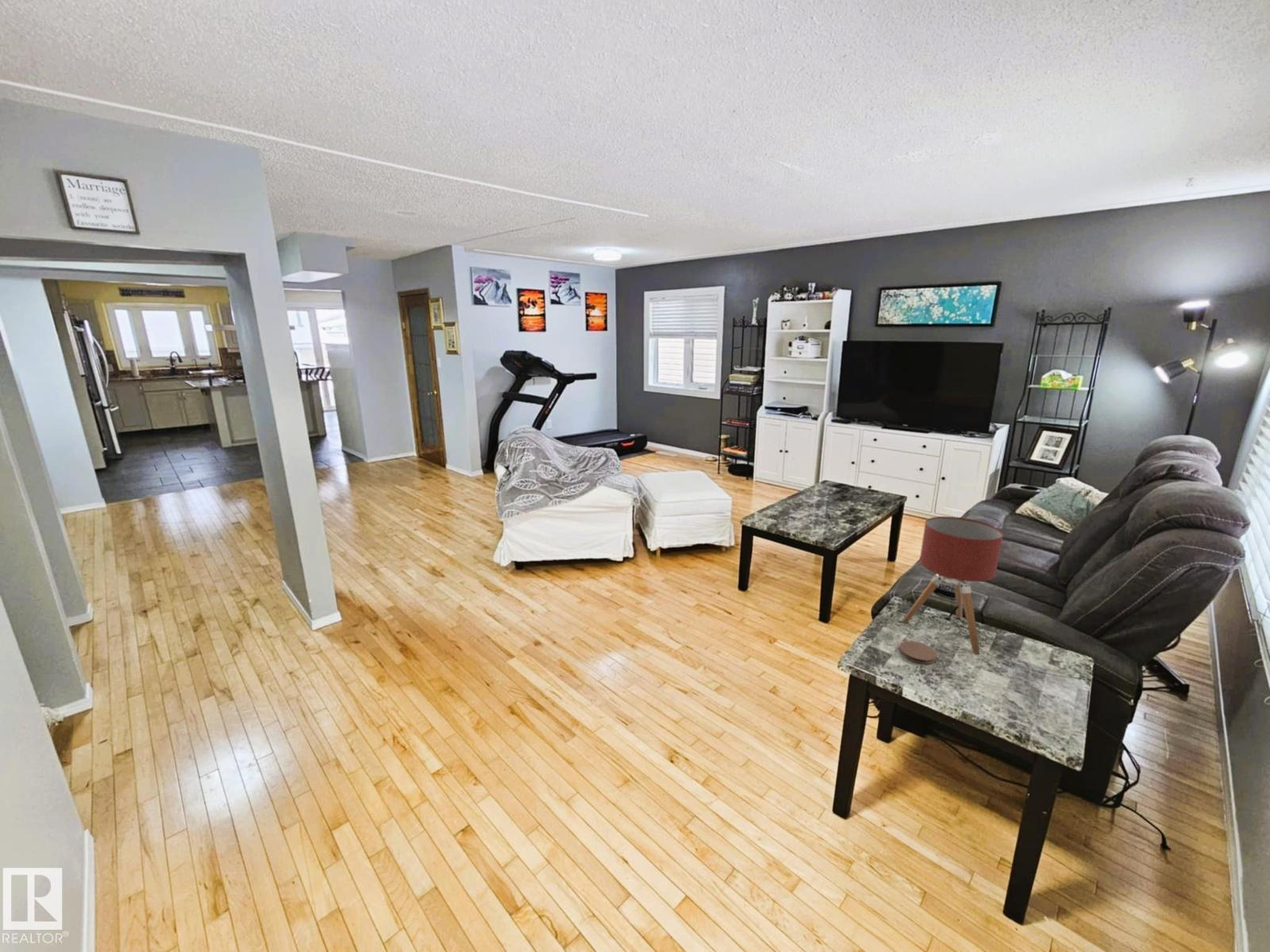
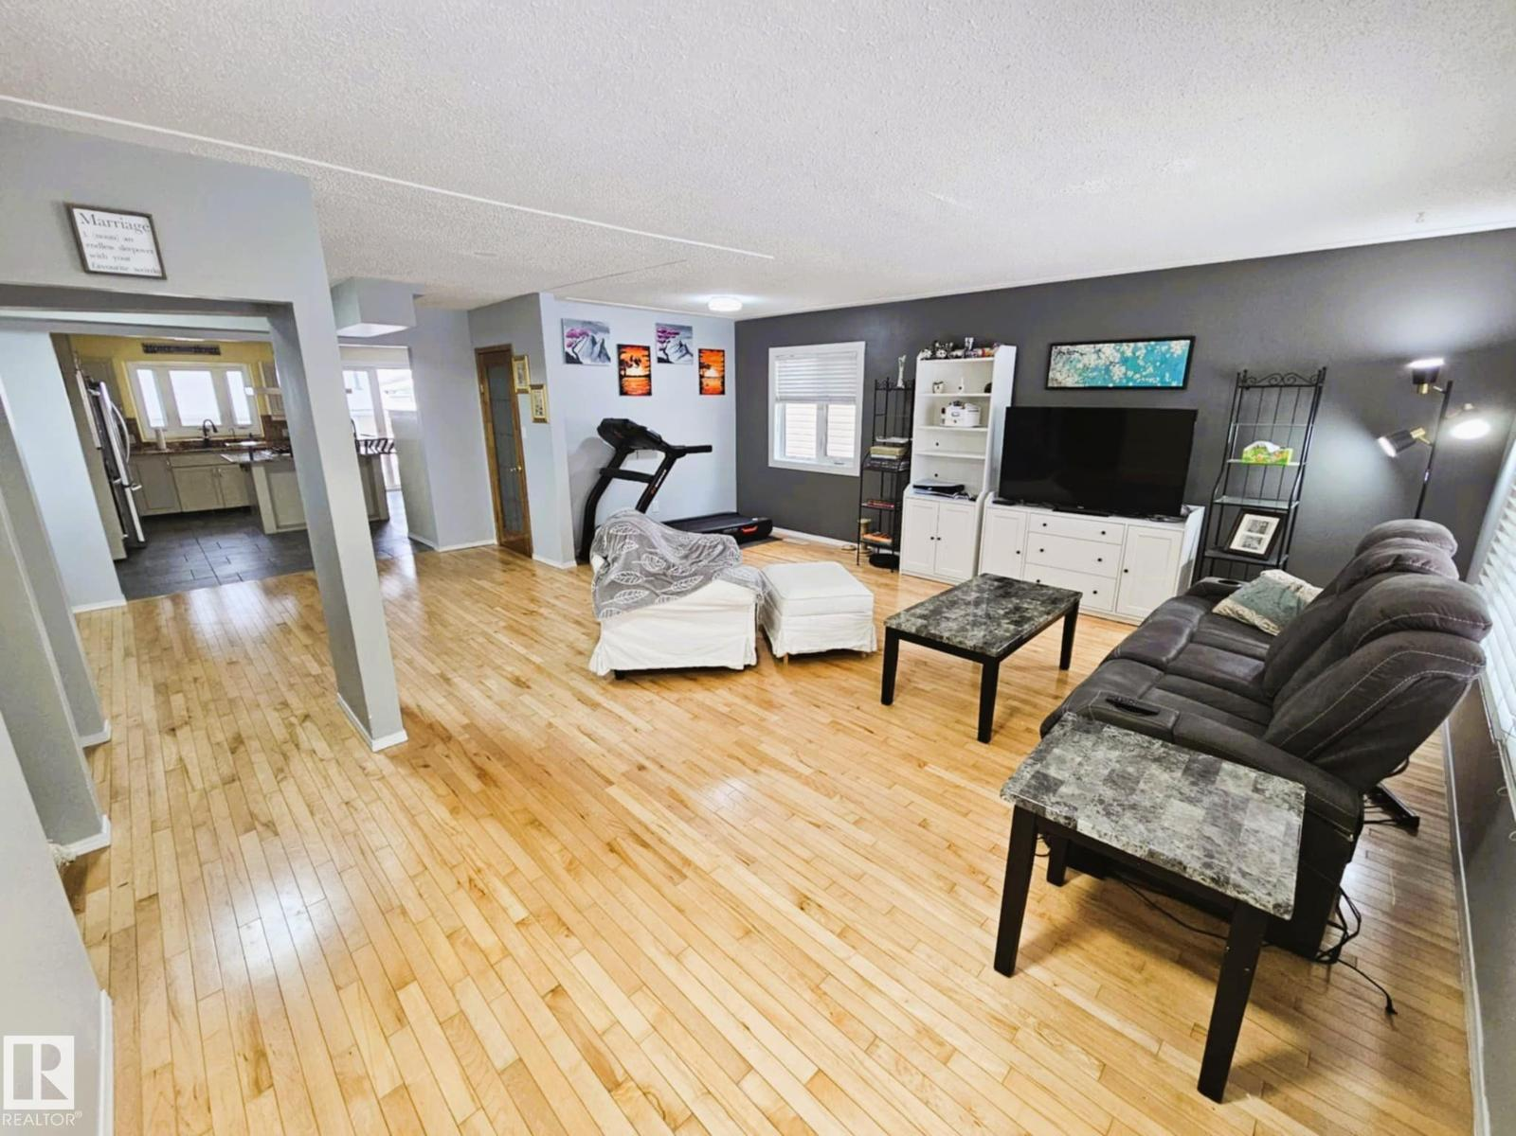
- coaster [899,640,937,665]
- table lamp [902,516,1100,681]
